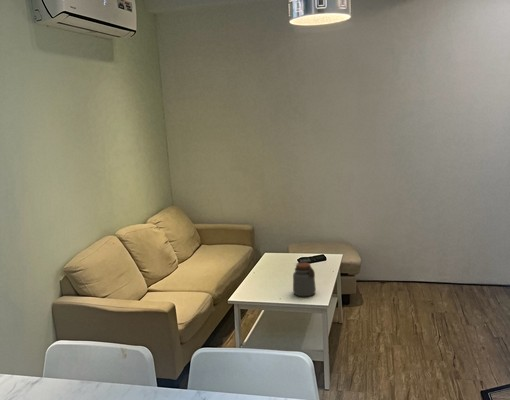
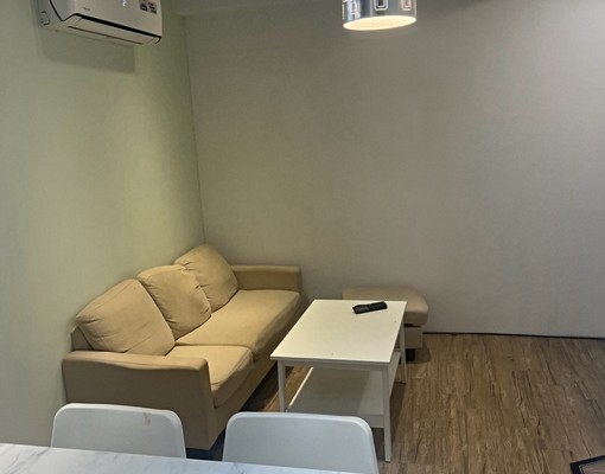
- jar [292,262,317,297]
